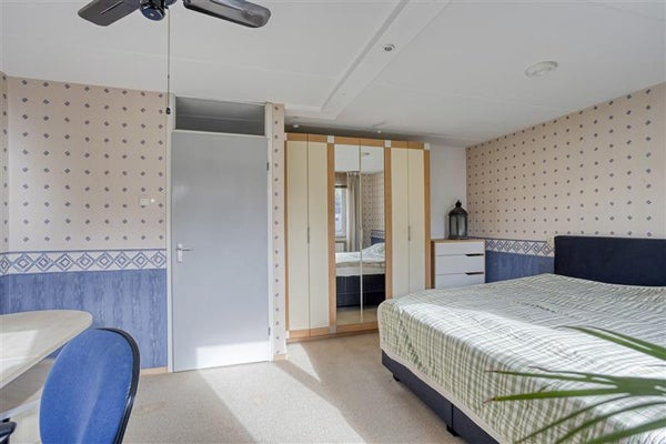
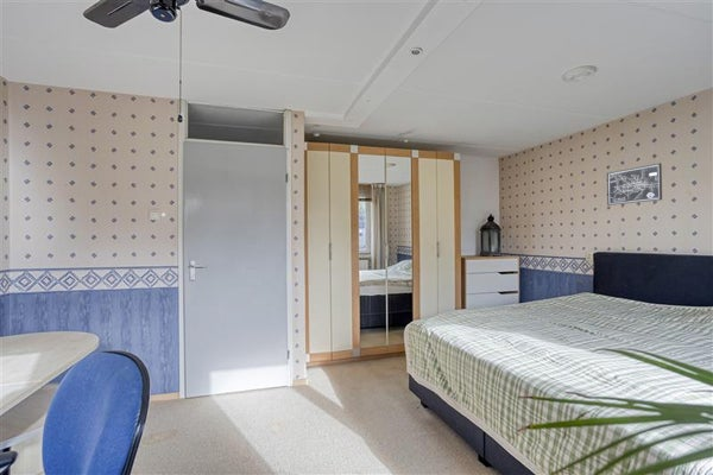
+ wall art [606,162,663,207]
